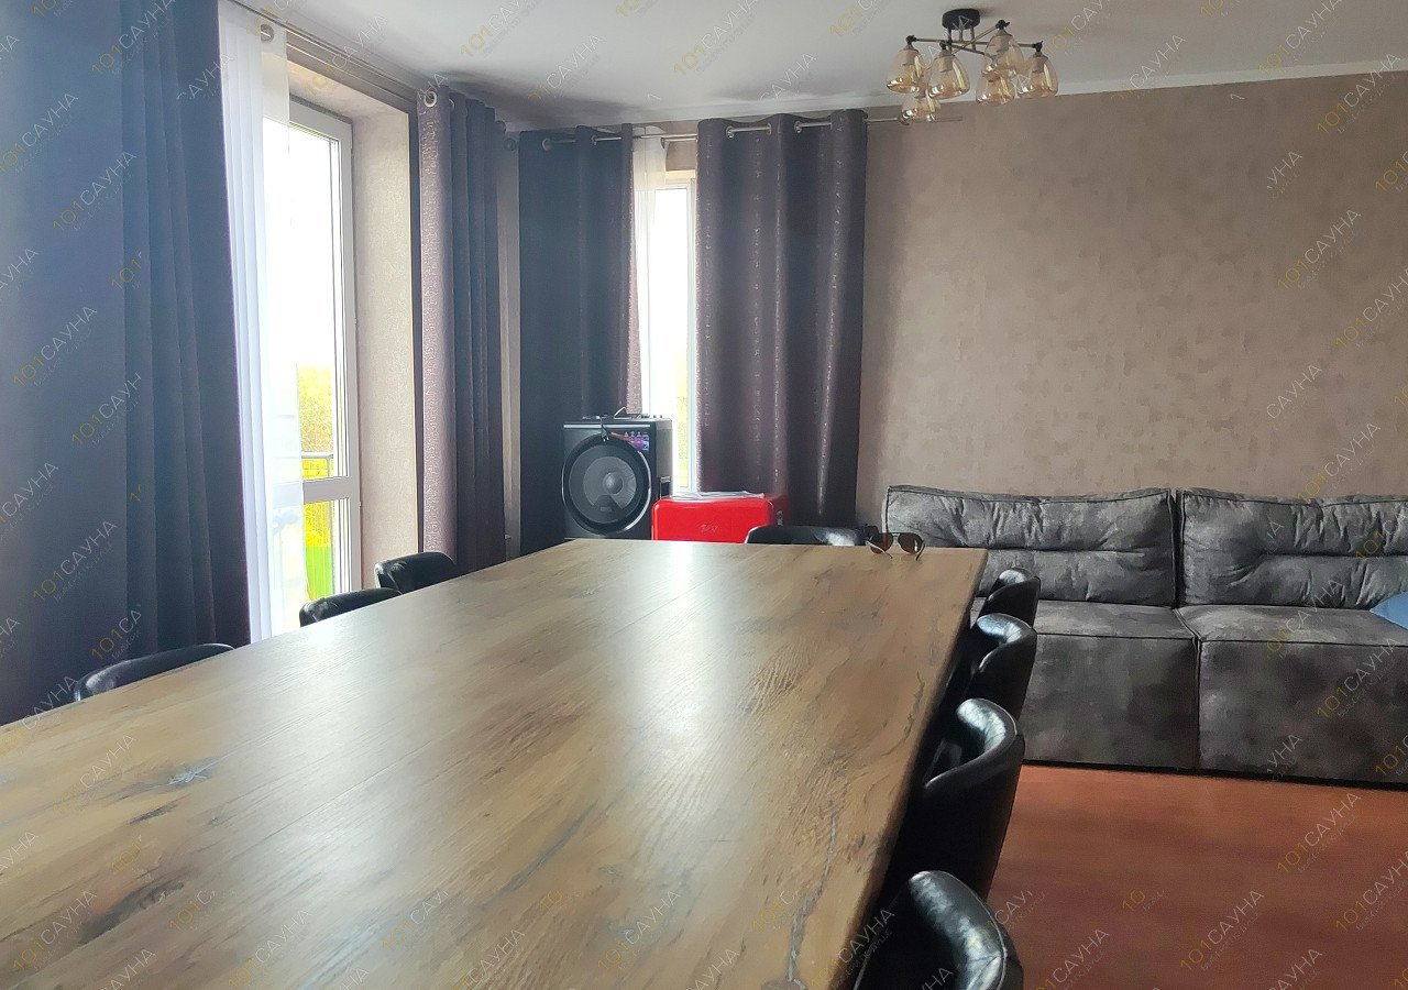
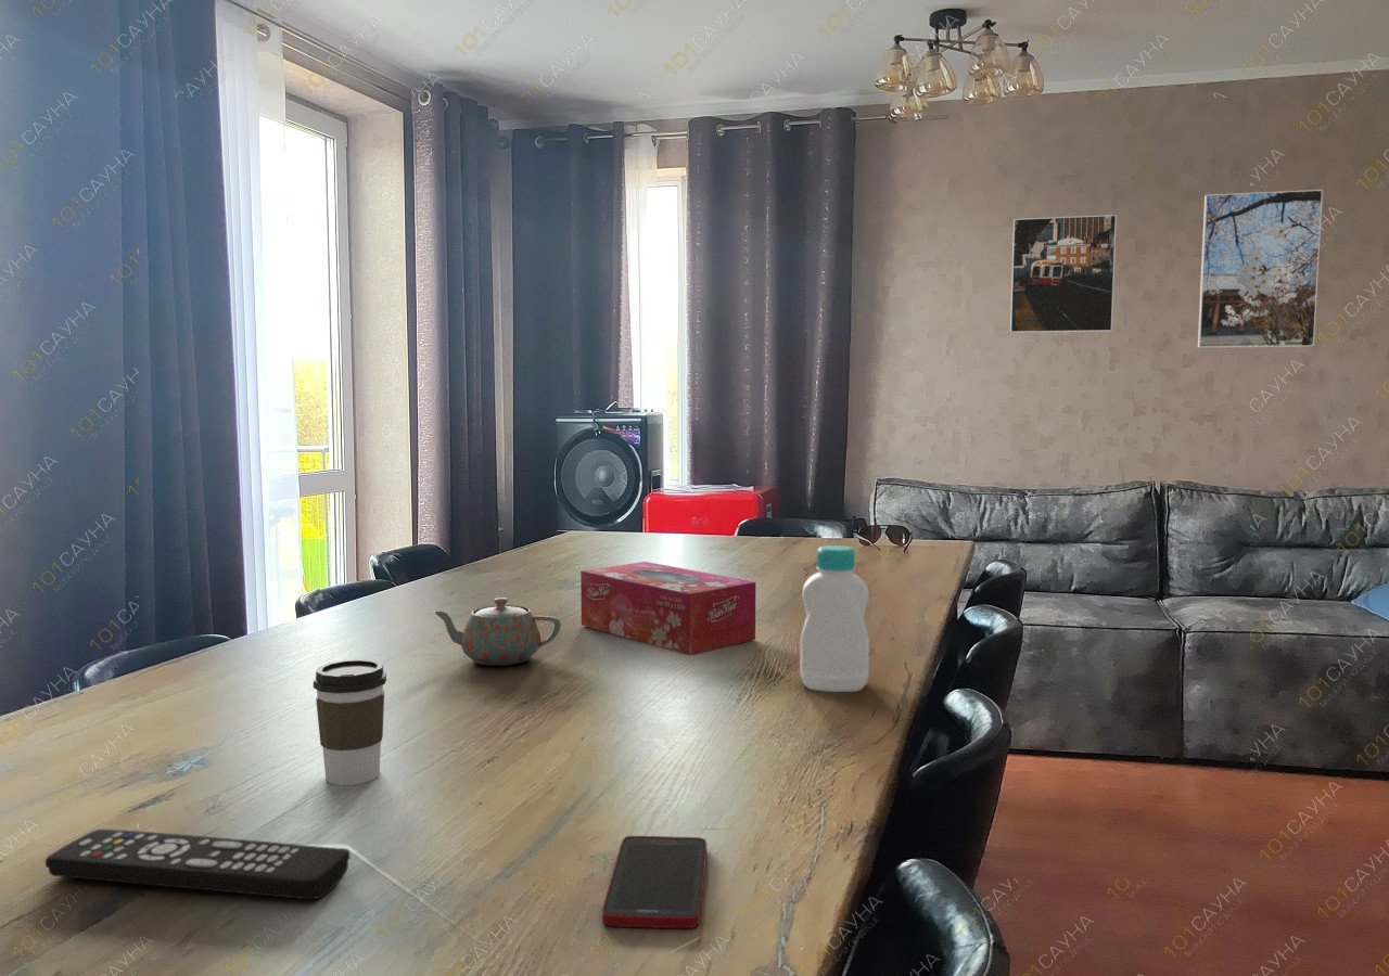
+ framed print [1197,189,1324,349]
+ bottle [799,544,870,693]
+ remote control [44,827,352,900]
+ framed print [1009,214,1118,334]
+ tissue box [579,561,756,656]
+ cell phone [601,835,708,929]
+ teapot [432,596,562,667]
+ coffee cup [313,658,387,786]
